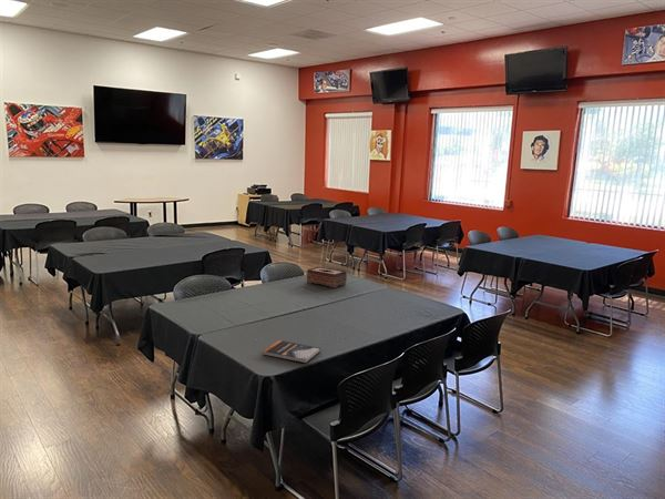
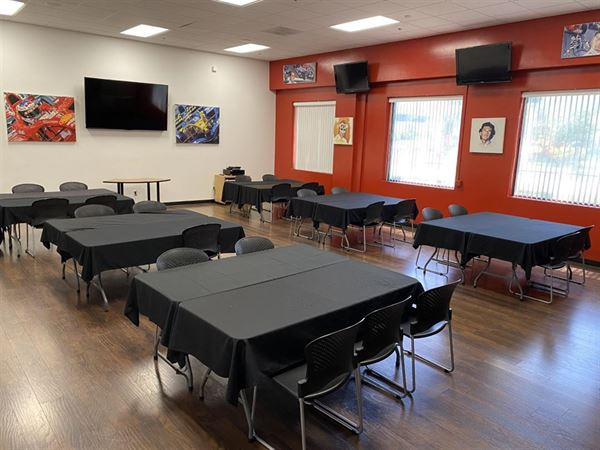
- tissue box [306,265,348,288]
- book [262,339,321,364]
